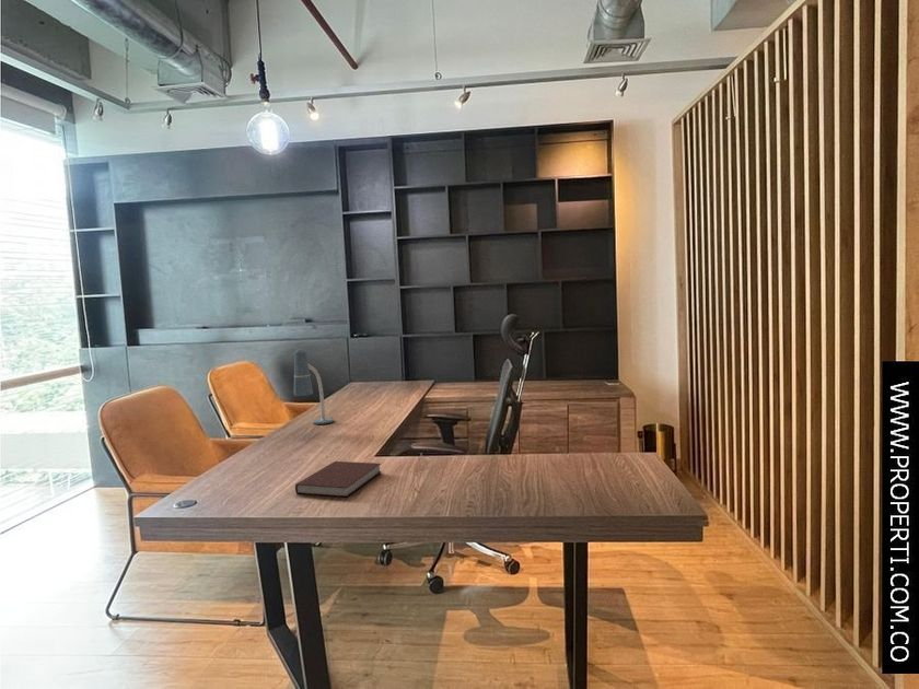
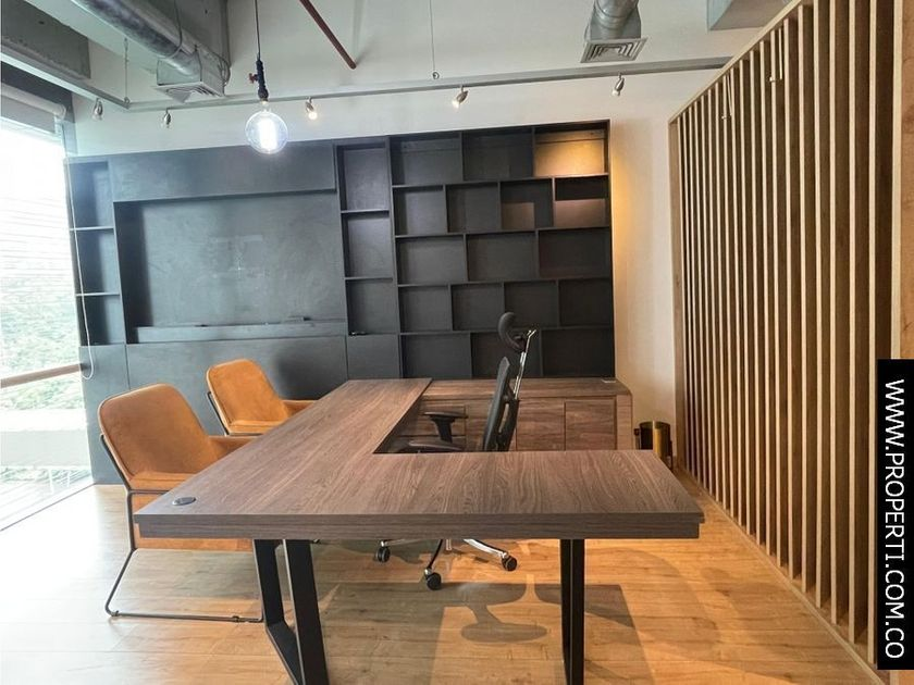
- desk lamp [293,348,335,425]
- notebook [294,460,382,498]
